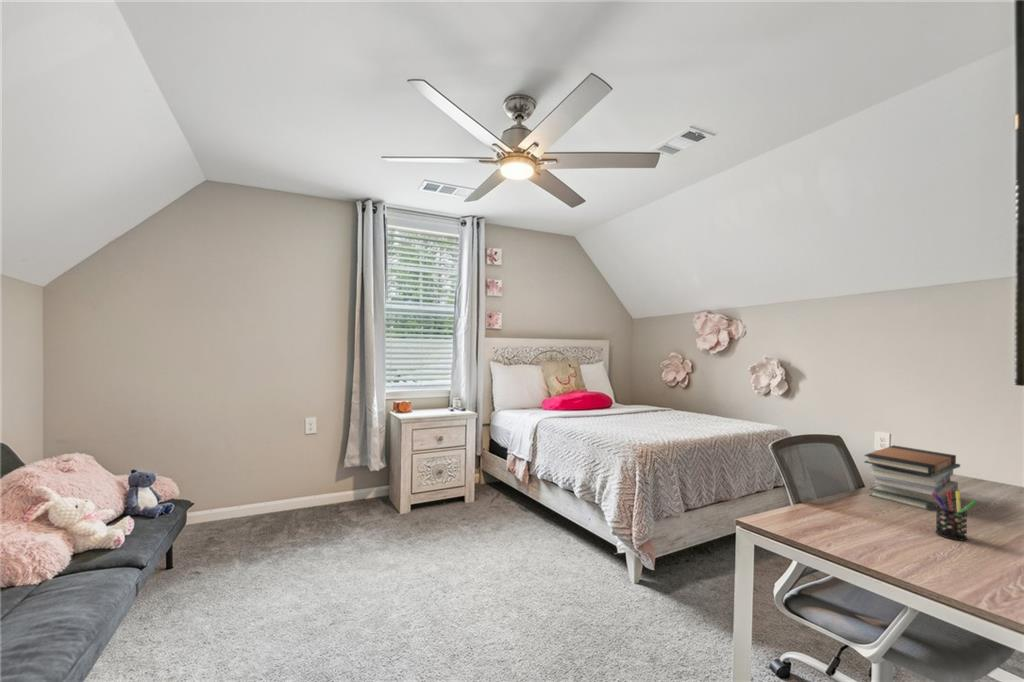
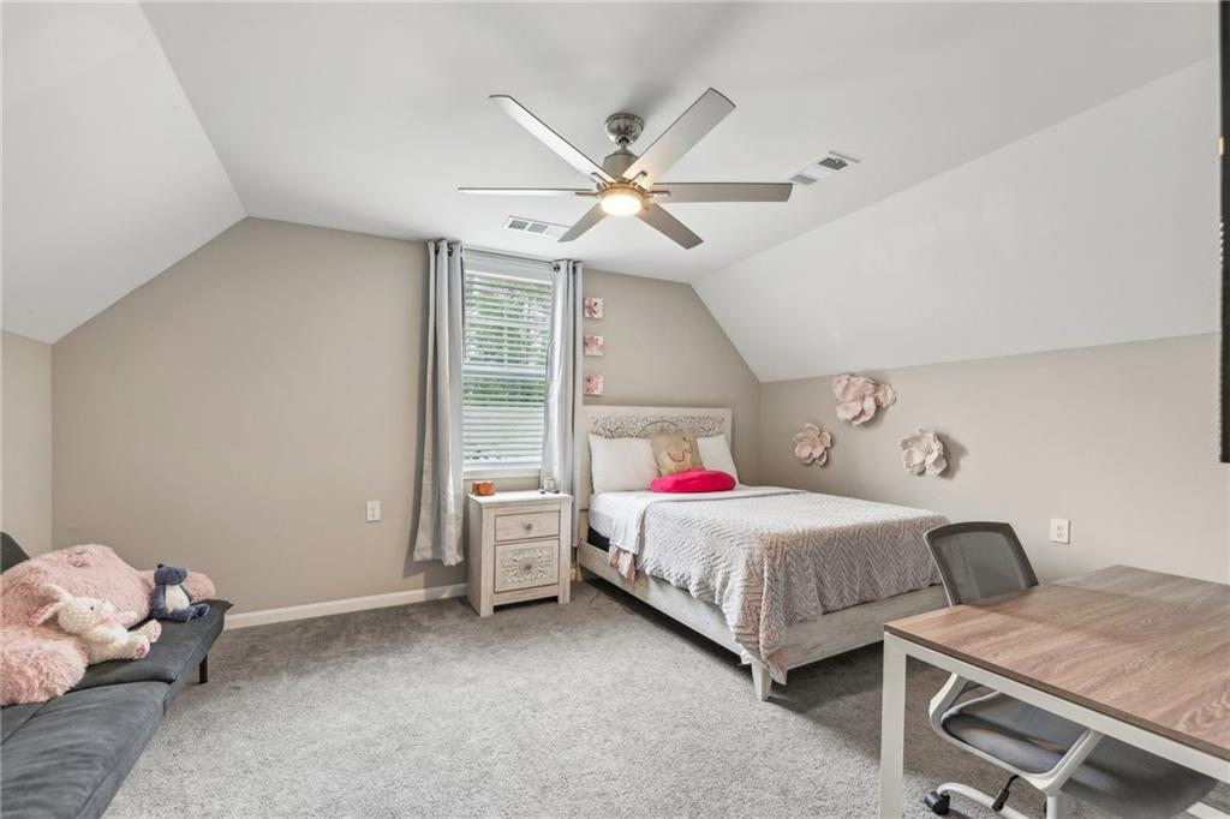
- book stack [863,444,961,511]
- pen holder [931,490,978,541]
